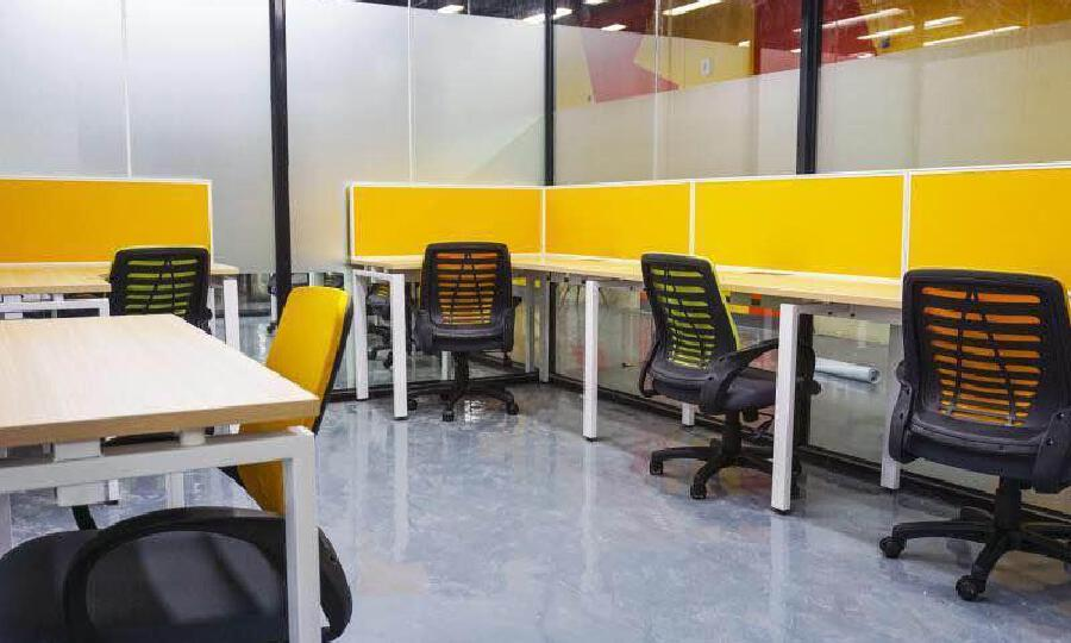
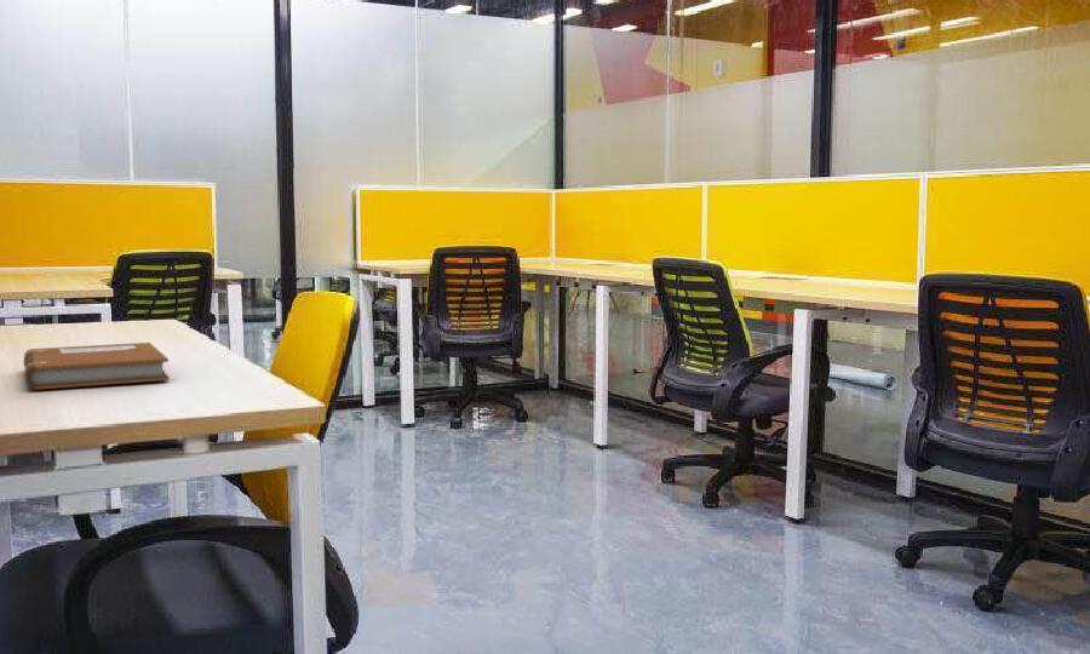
+ notebook [22,342,171,391]
